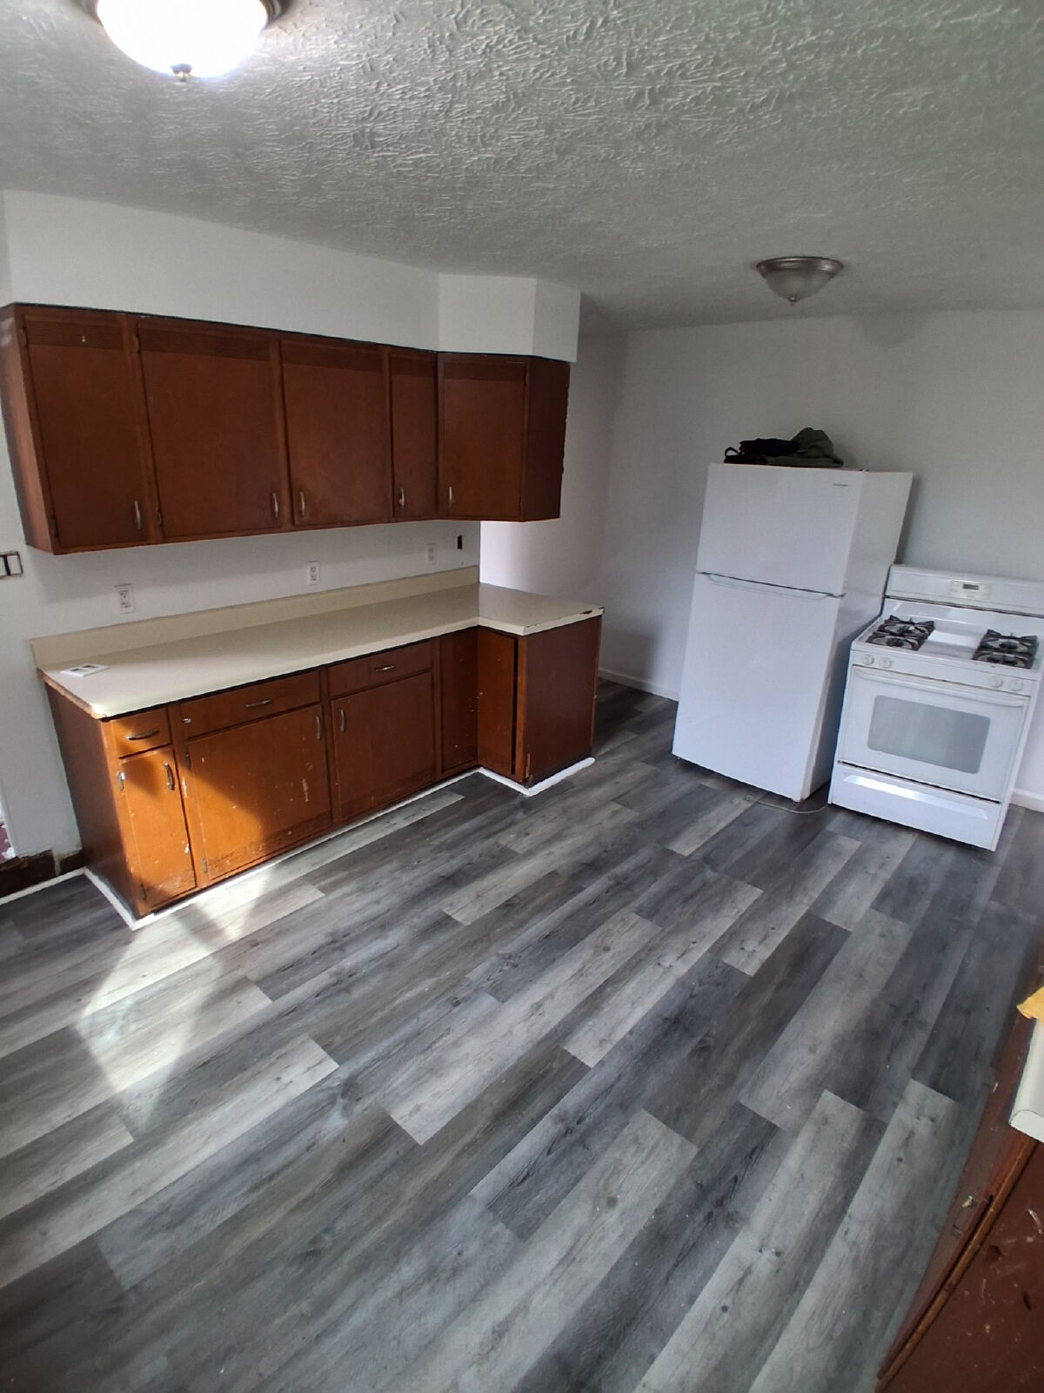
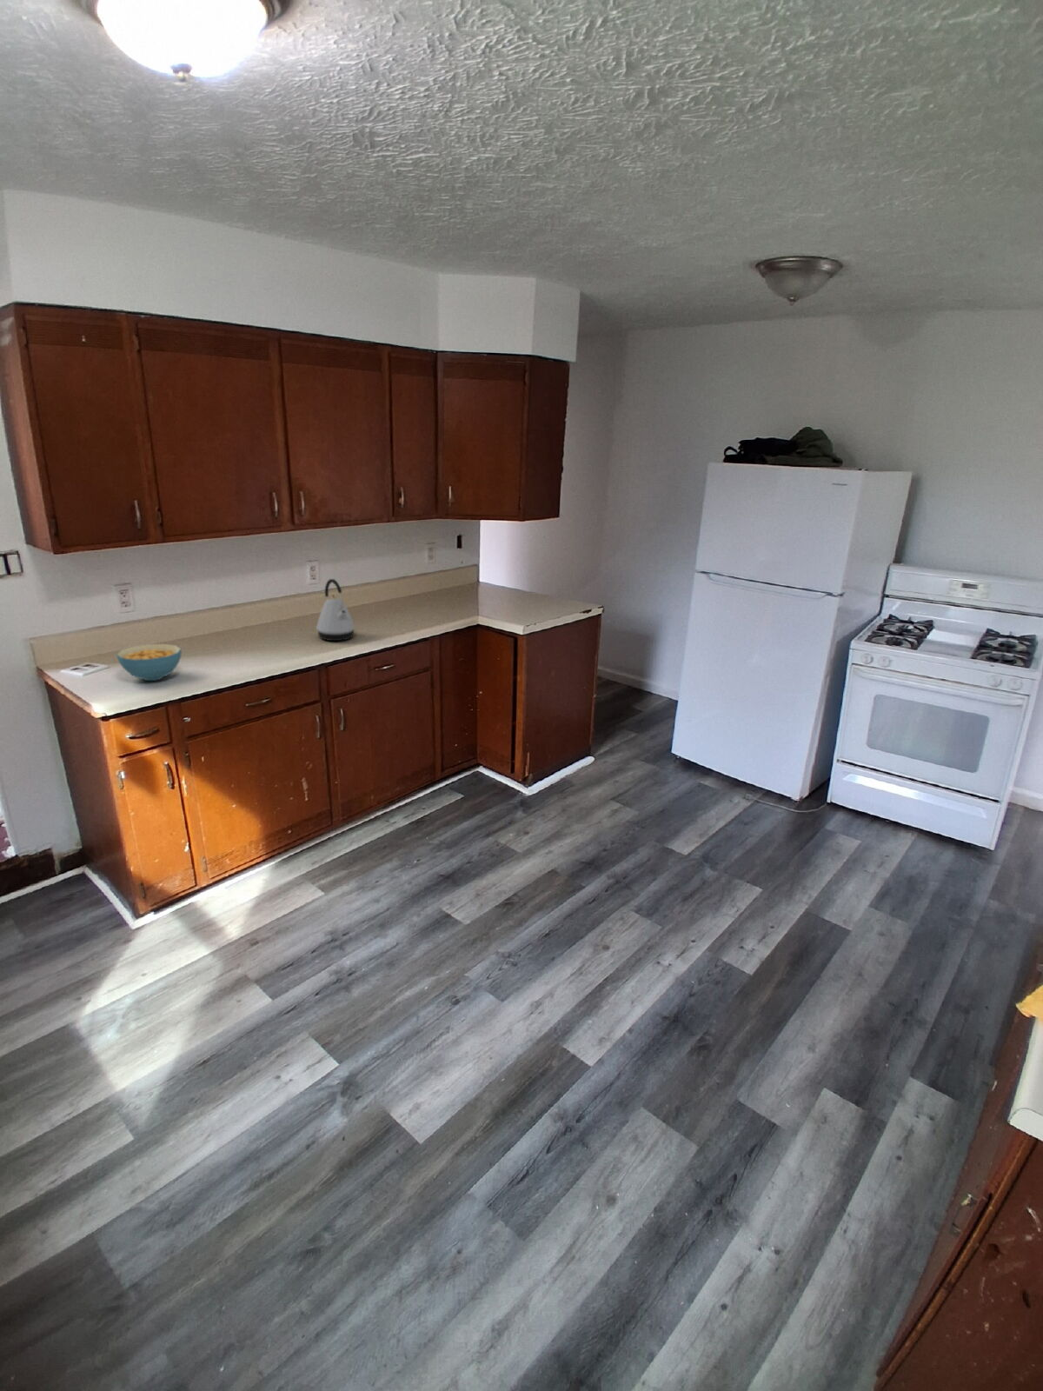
+ cereal bowl [116,643,183,681]
+ kettle [316,578,355,642]
